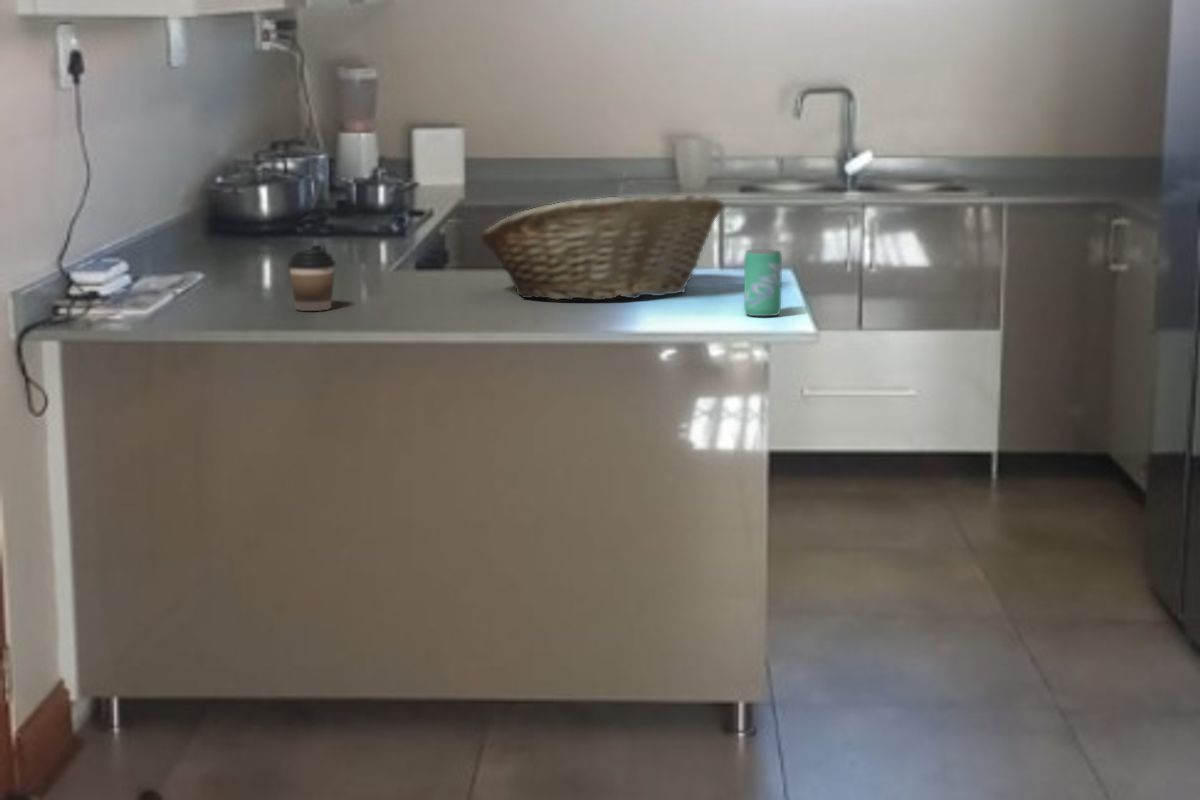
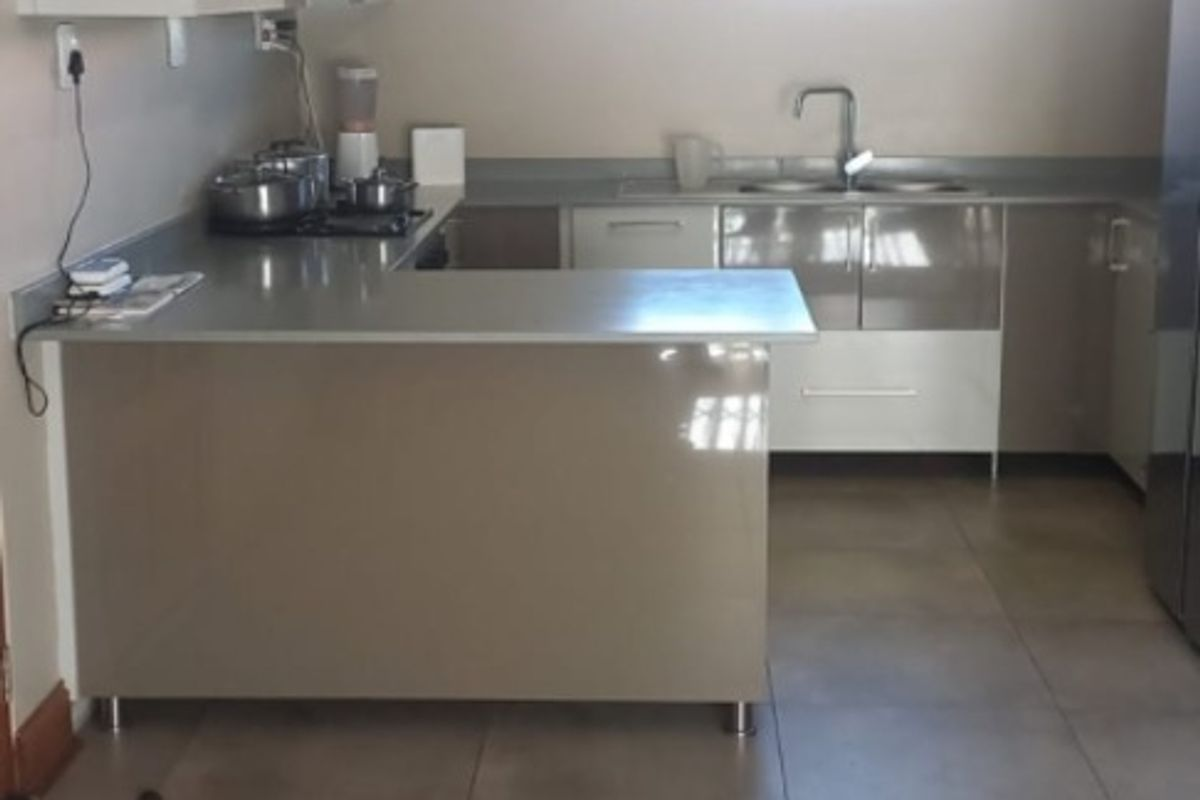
- beverage can [743,248,783,317]
- fruit basket [480,194,725,301]
- coffee cup [287,244,337,312]
